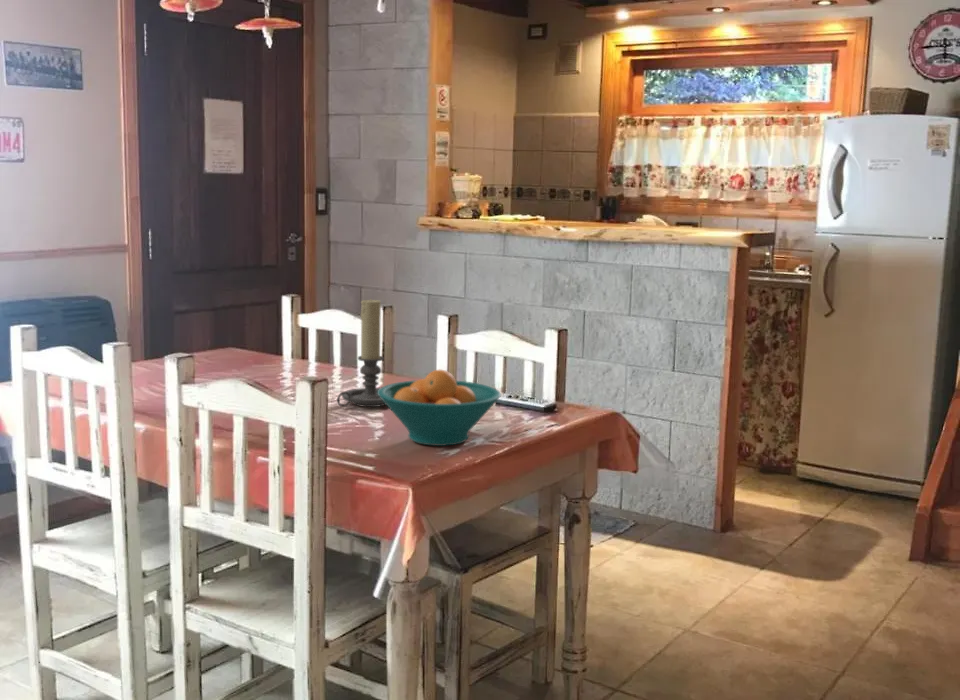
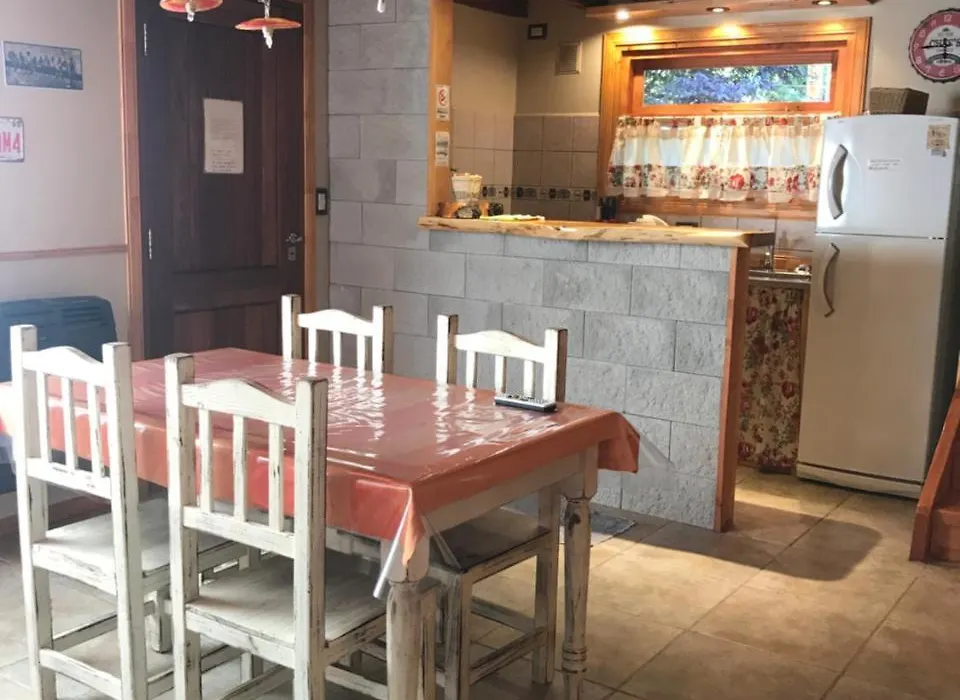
- fruit bowl [378,369,502,447]
- candle holder [336,297,386,408]
